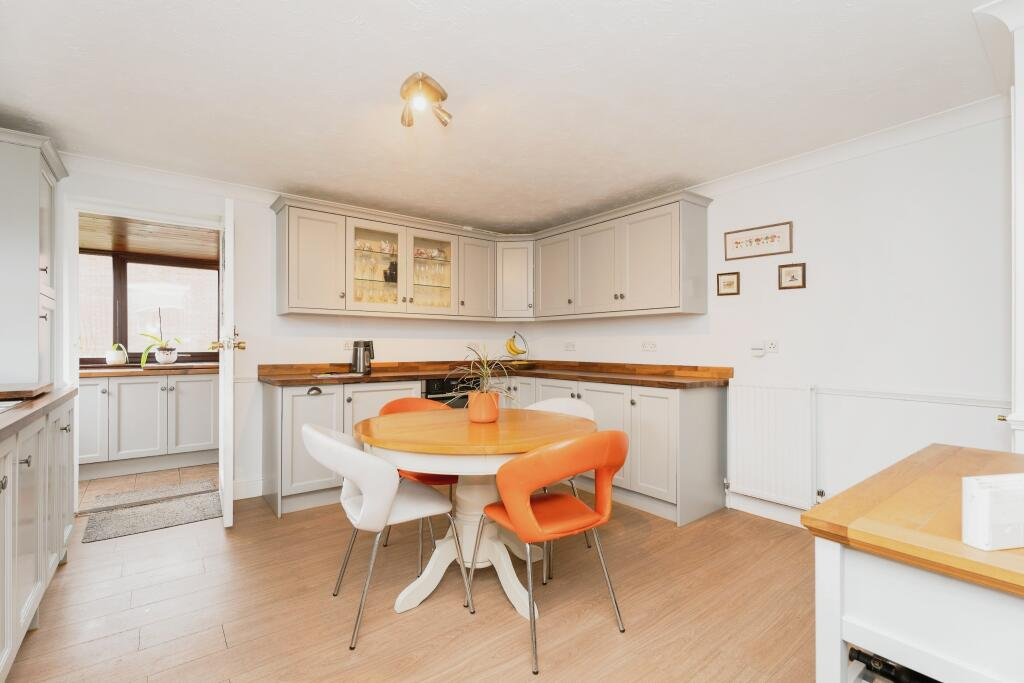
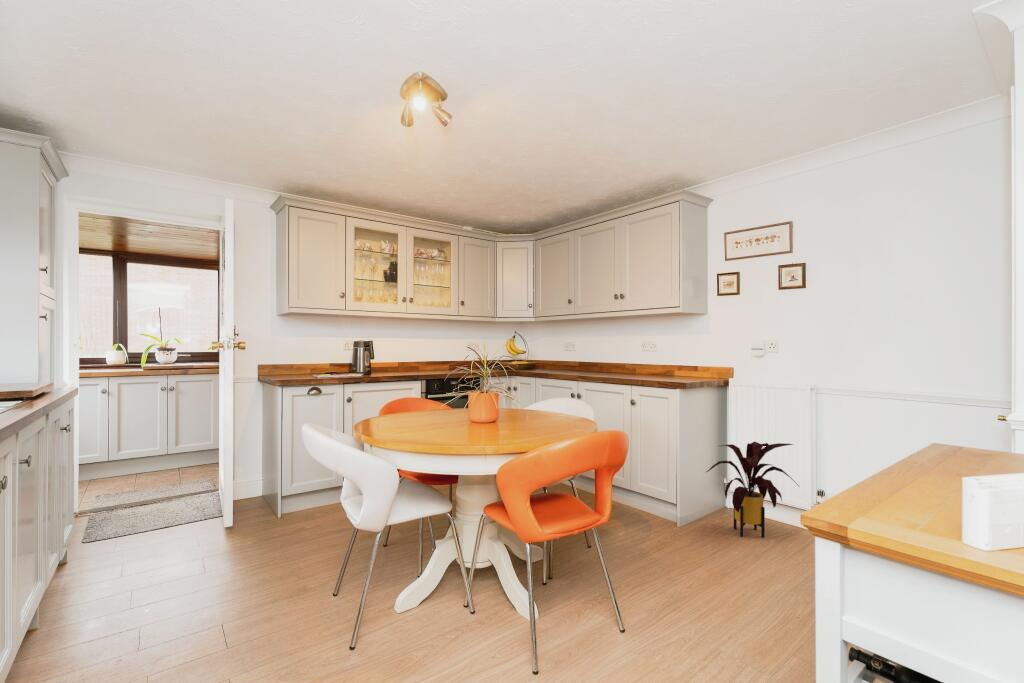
+ house plant [704,441,800,539]
